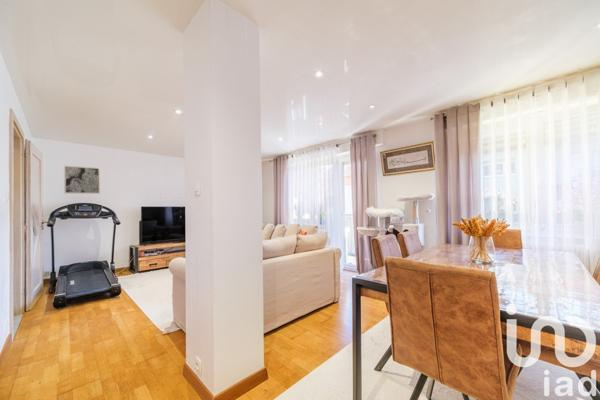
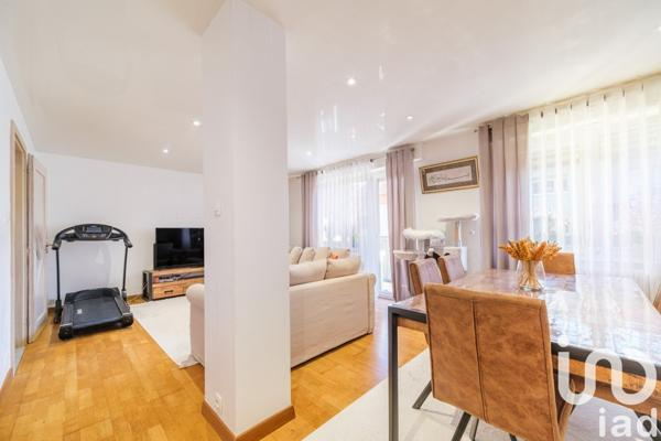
- wall art [63,164,101,195]
